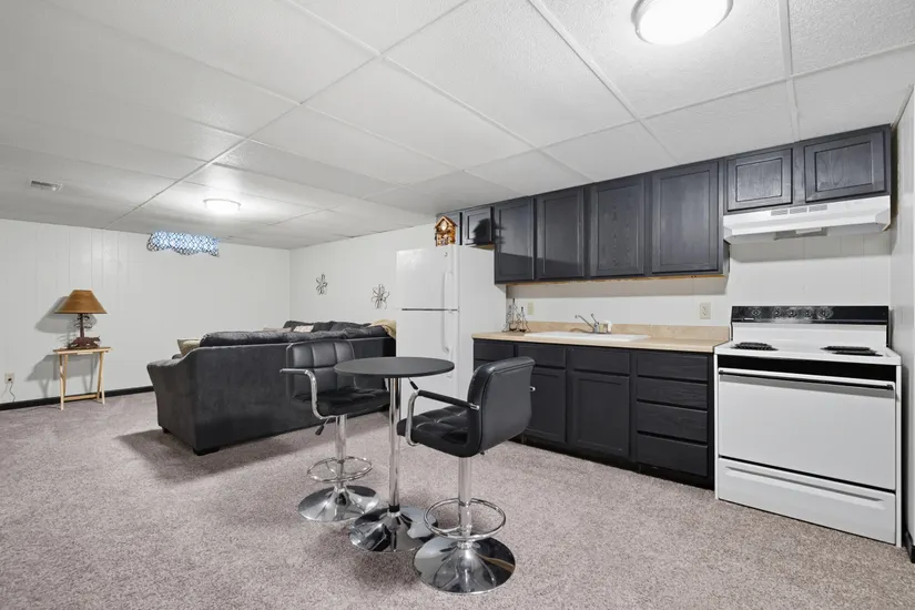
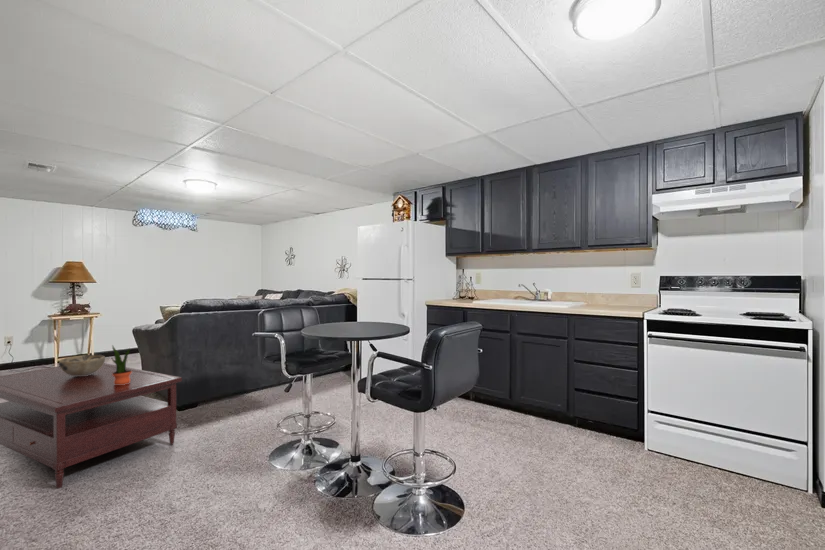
+ potted plant [110,344,132,385]
+ decorative bowl [58,354,106,376]
+ coffee table [0,362,183,490]
